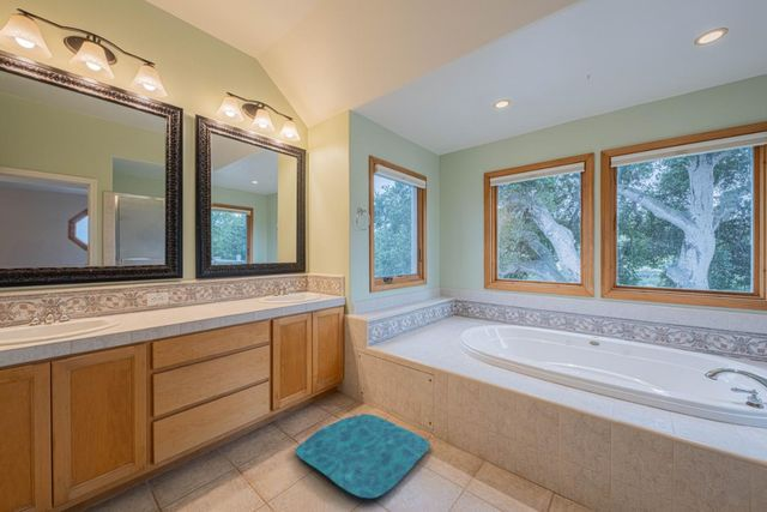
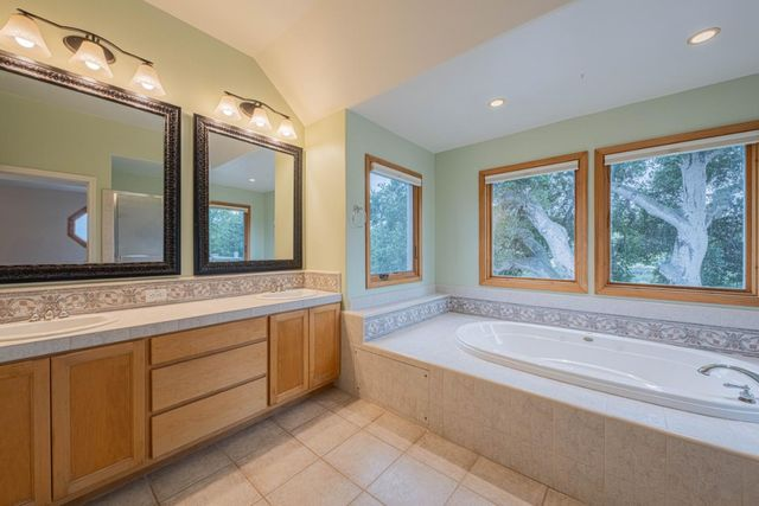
- bath mat [294,412,431,499]
